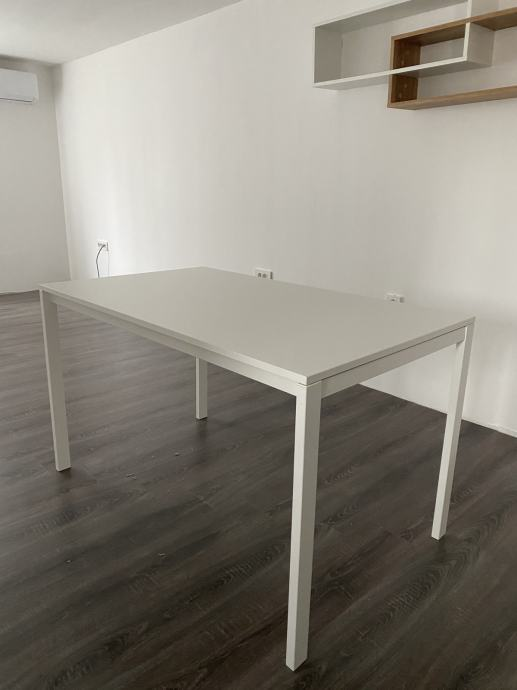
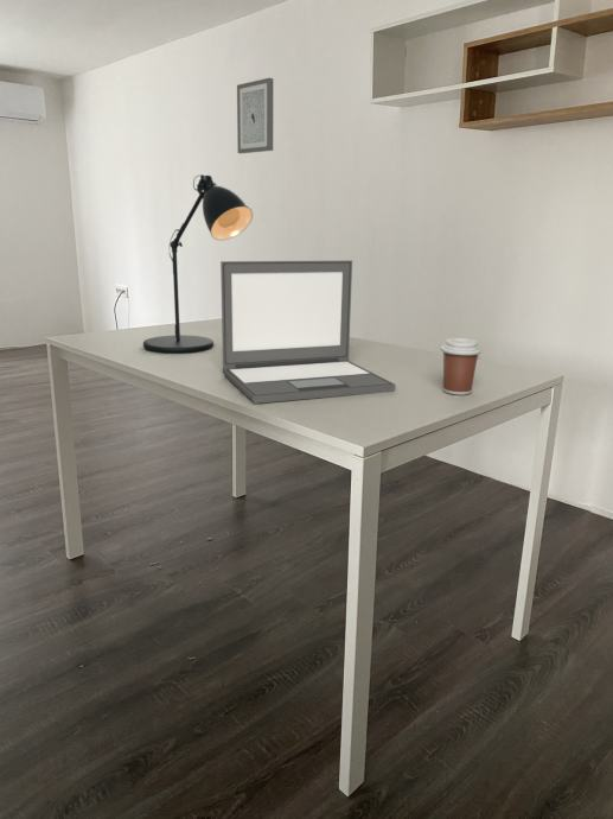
+ coffee cup [440,337,483,396]
+ wall art [236,77,274,154]
+ desk lamp [142,173,254,354]
+ laptop [219,260,396,405]
